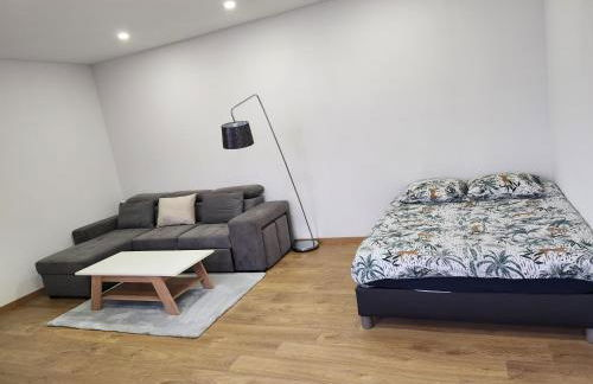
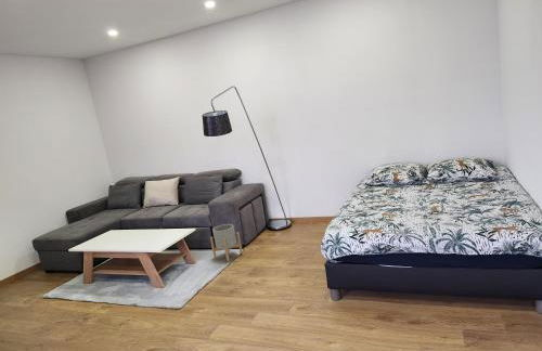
+ planter [209,223,244,262]
